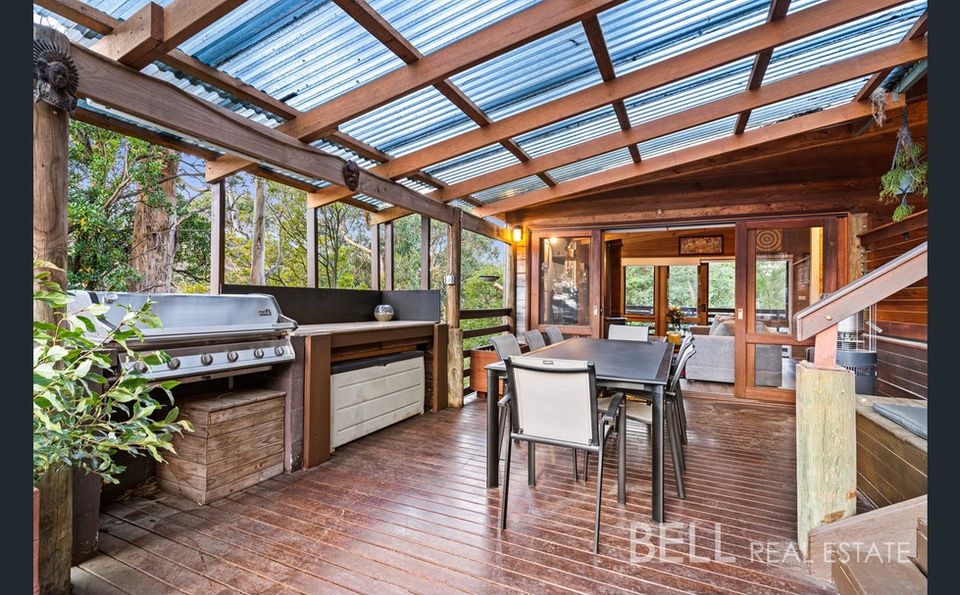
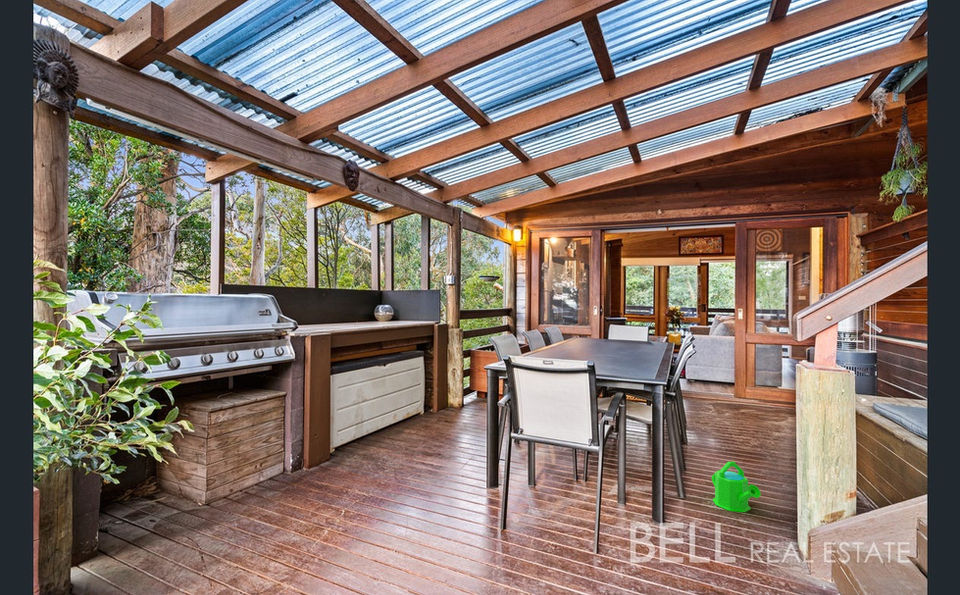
+ watering can [711,460,762,513]
